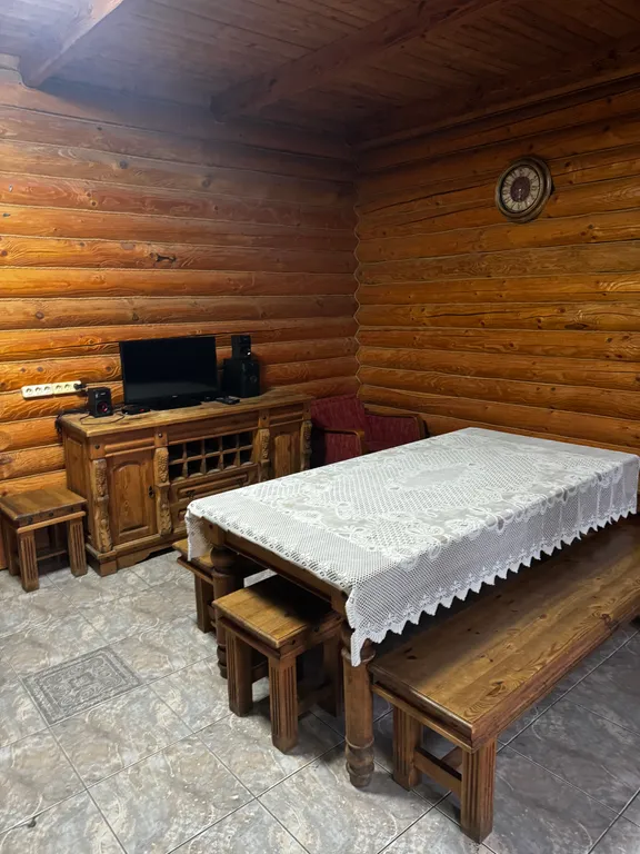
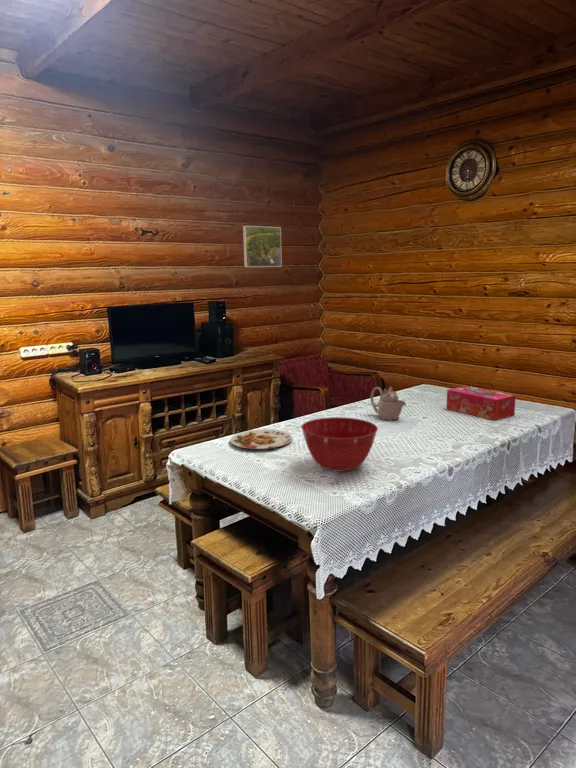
+ plate [229,429,293,450]
+ tissue box [445,385,517,421]
+ mixing bowl [300,416,379,473]
+ teapot [369,386,407,421]
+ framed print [242,225,283,268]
